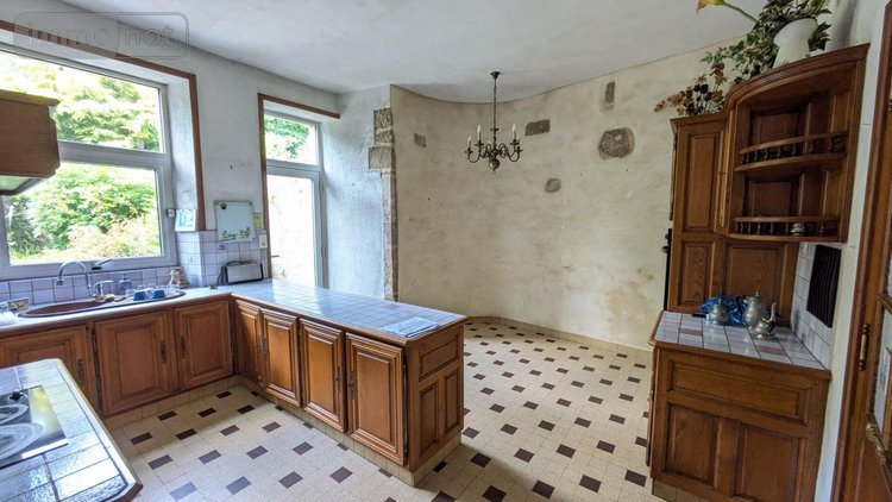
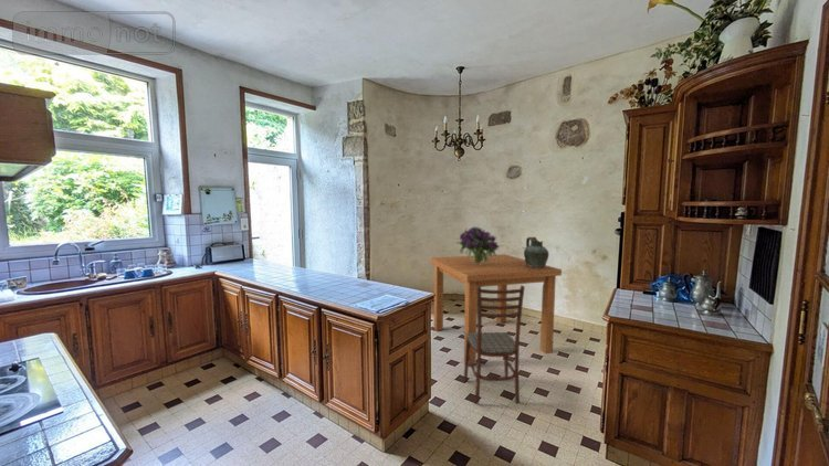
+ dining table [429,253,563,366]
+ dining chair [463,285,526,405]
+ ceramic jug [523,236,549,268]
+ bouquet [454,225,501,265]
